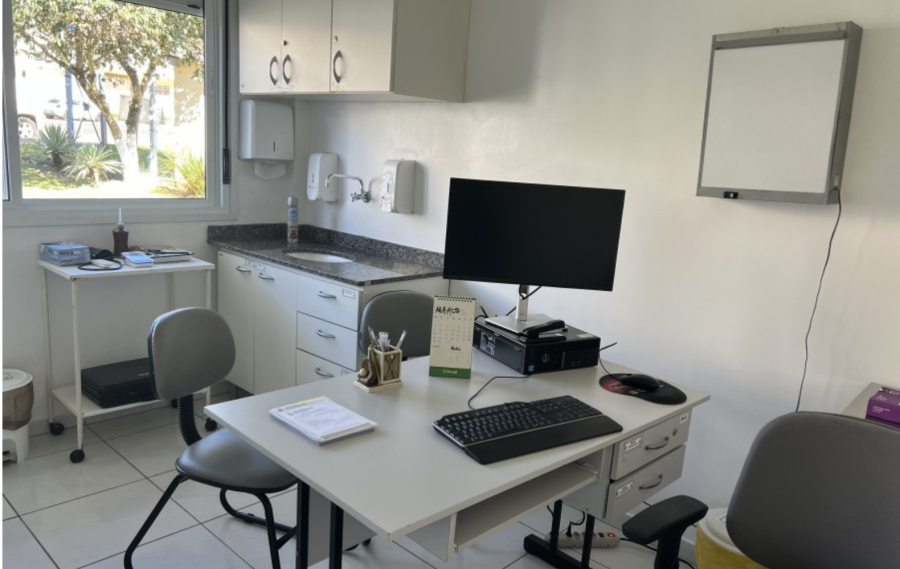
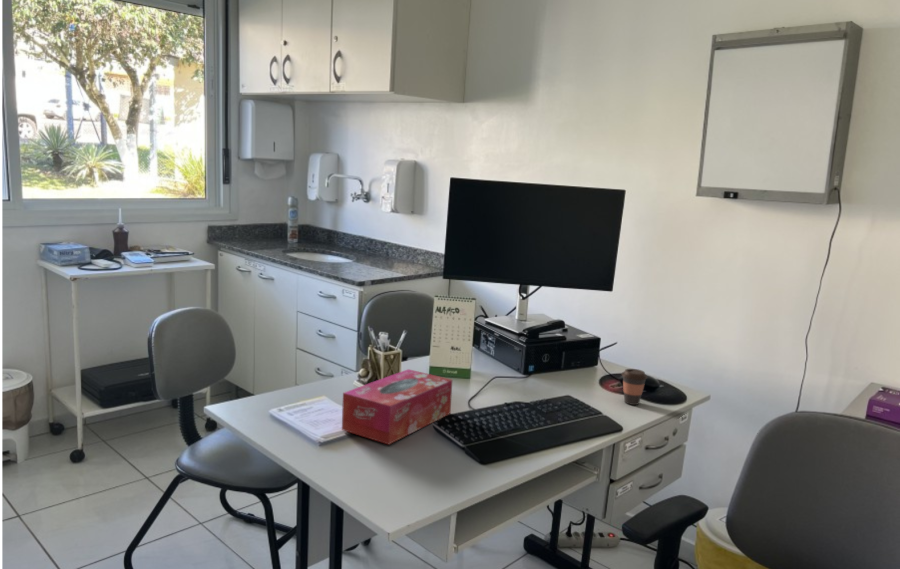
+ tissue box [341,368,453,446]
+ coffee cup [620,368,648,406]
